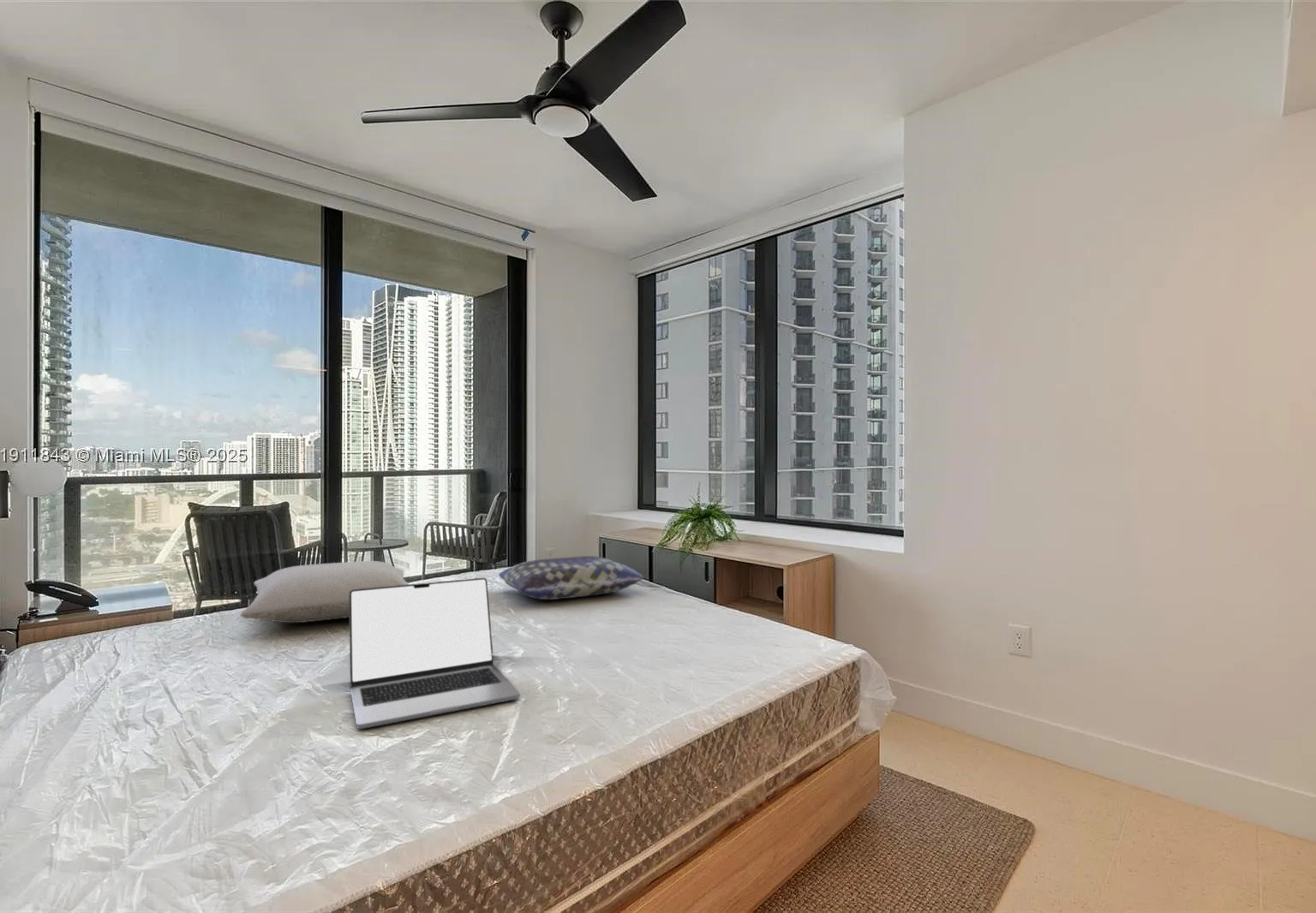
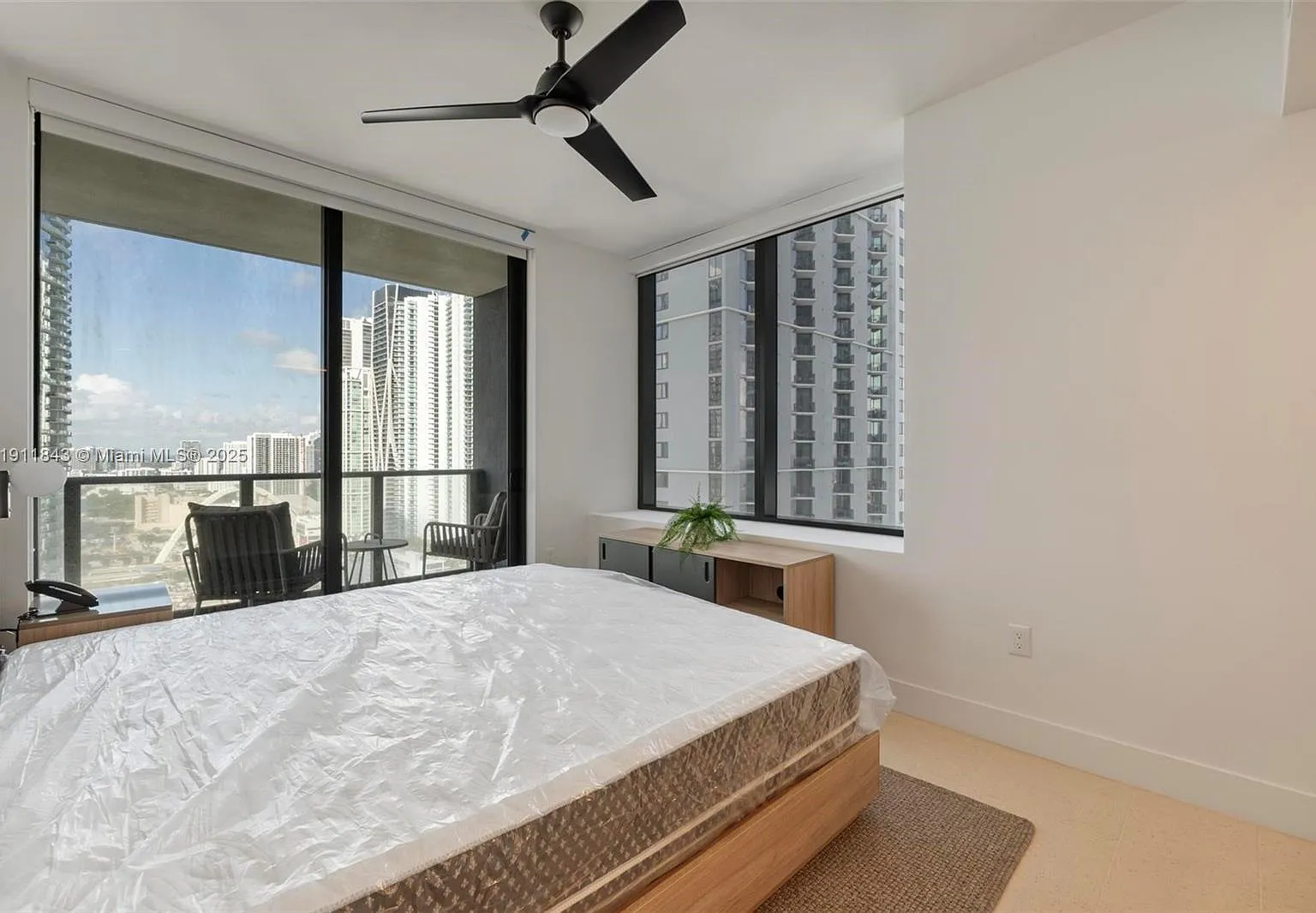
- cushion [498,555,644,600]
- pillow [239,560,410,624]
- laptop [349,577,521,730]
